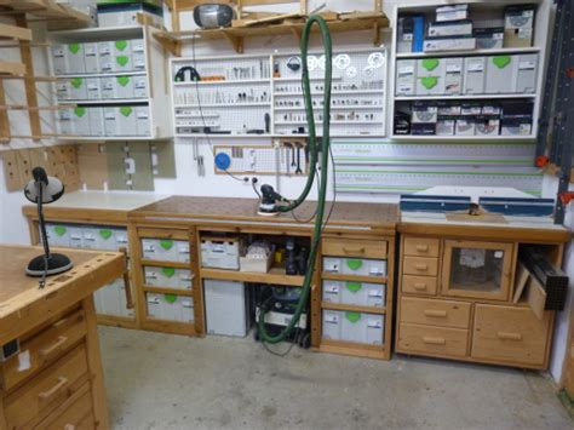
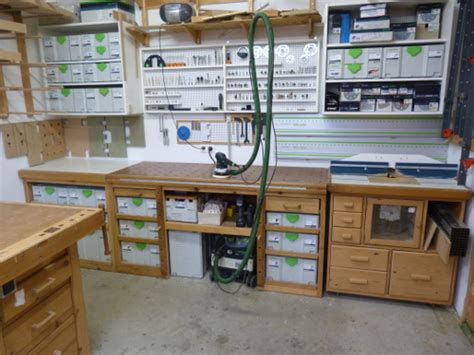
- desk lamp [23,166,74,287]
